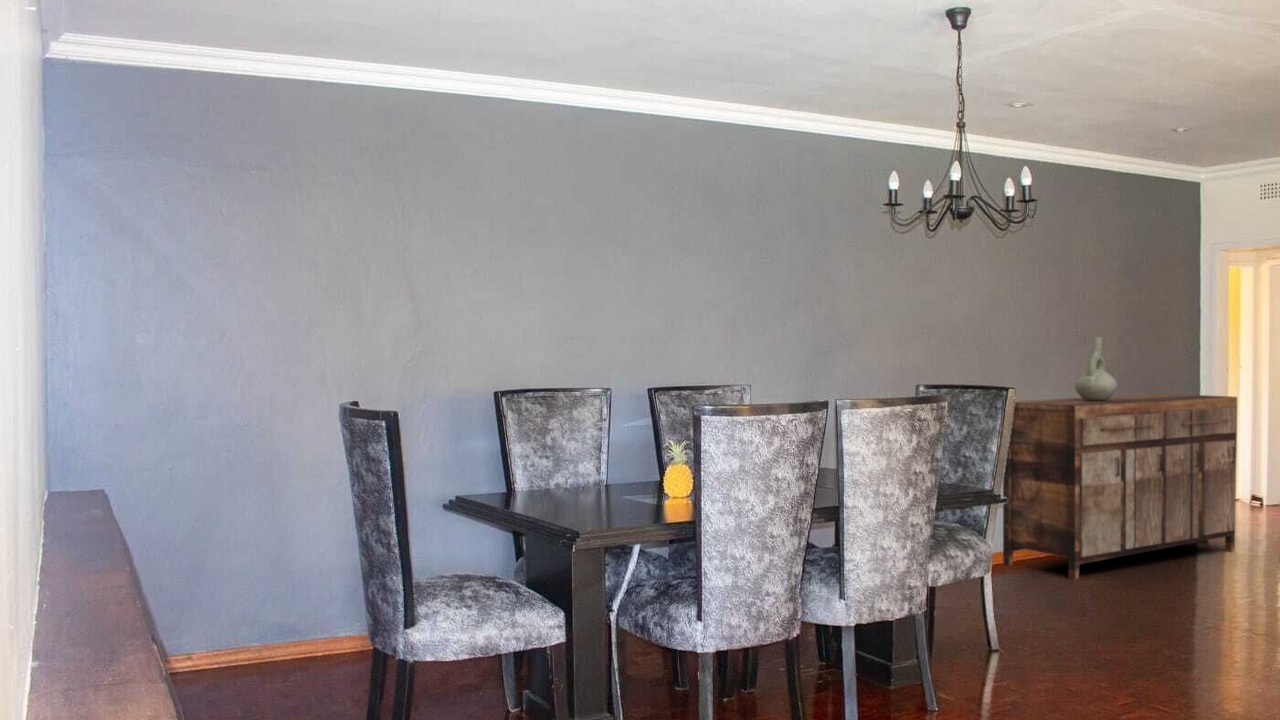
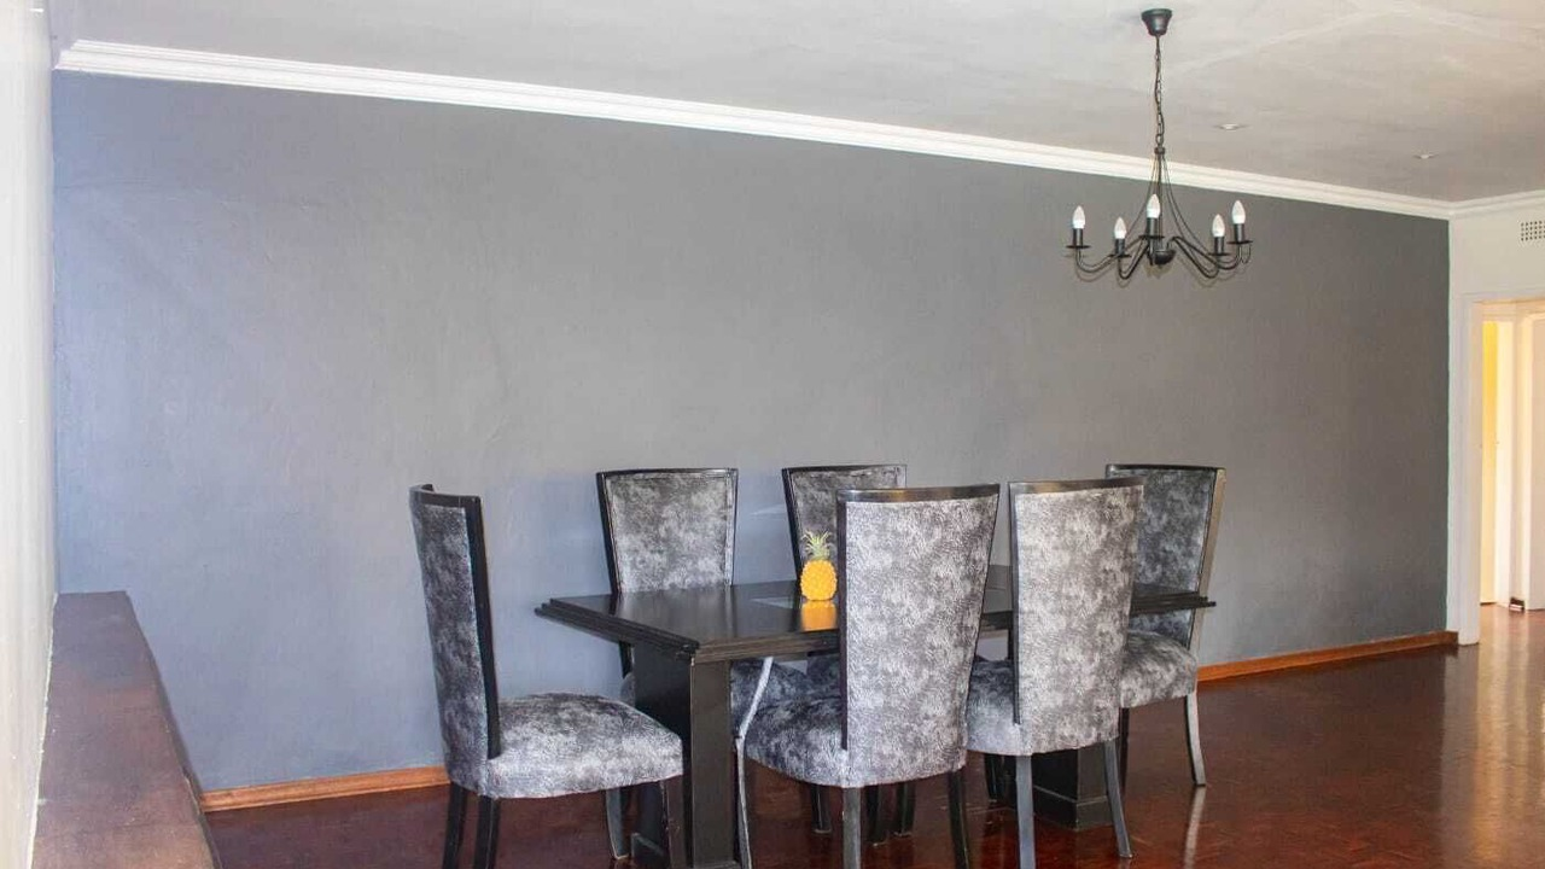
- decorative vase [1074,337,1118,401]
- sideboard [1002,393,1238,581]
